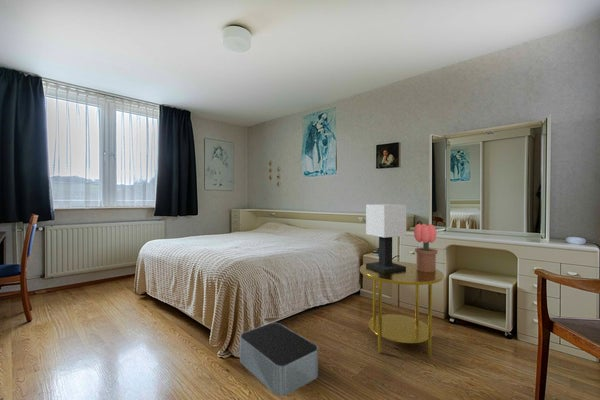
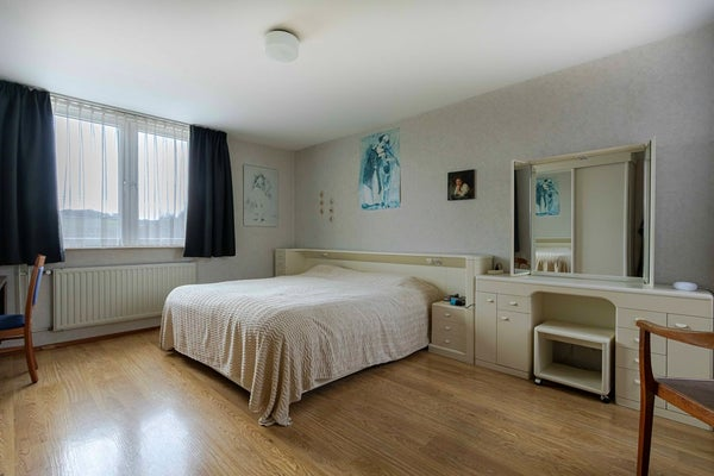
- storage bin [239,322,319,397]
- side table [359,260,445,359]
- table lamp [365,203,407,273]
- potted flower [413,223,438,272]
